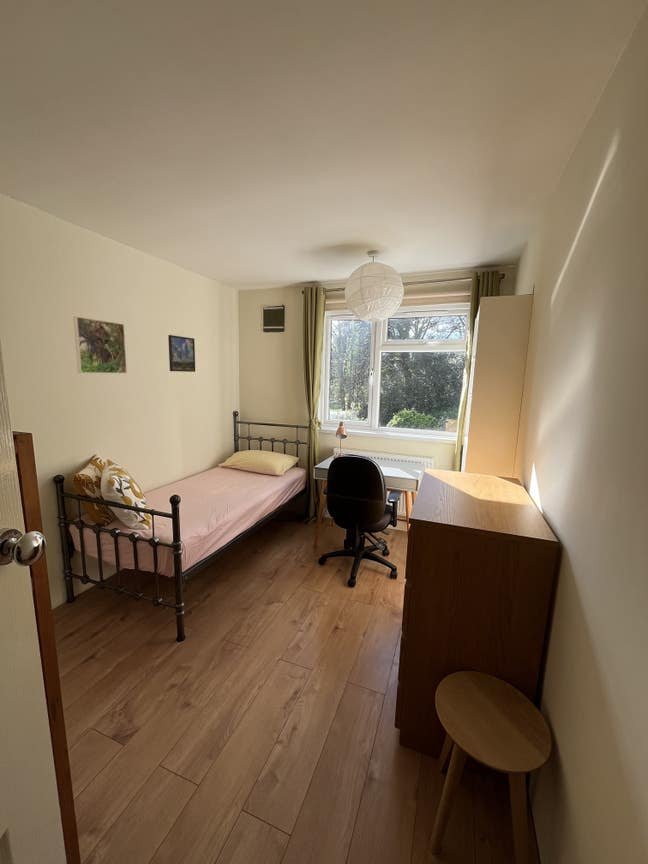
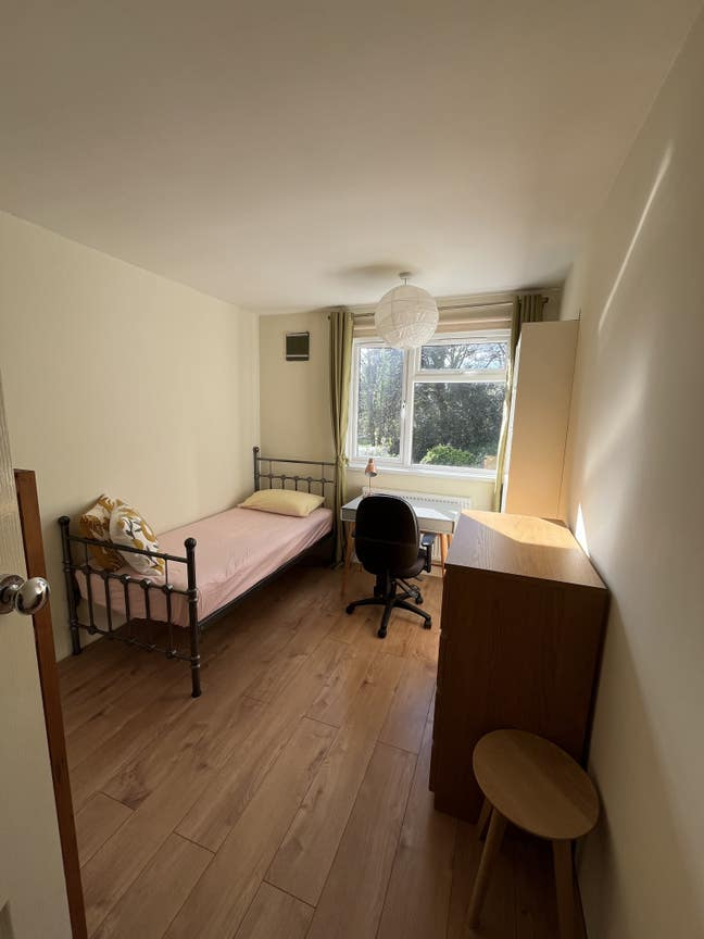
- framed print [72,316,128,374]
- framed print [167,334,196,373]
